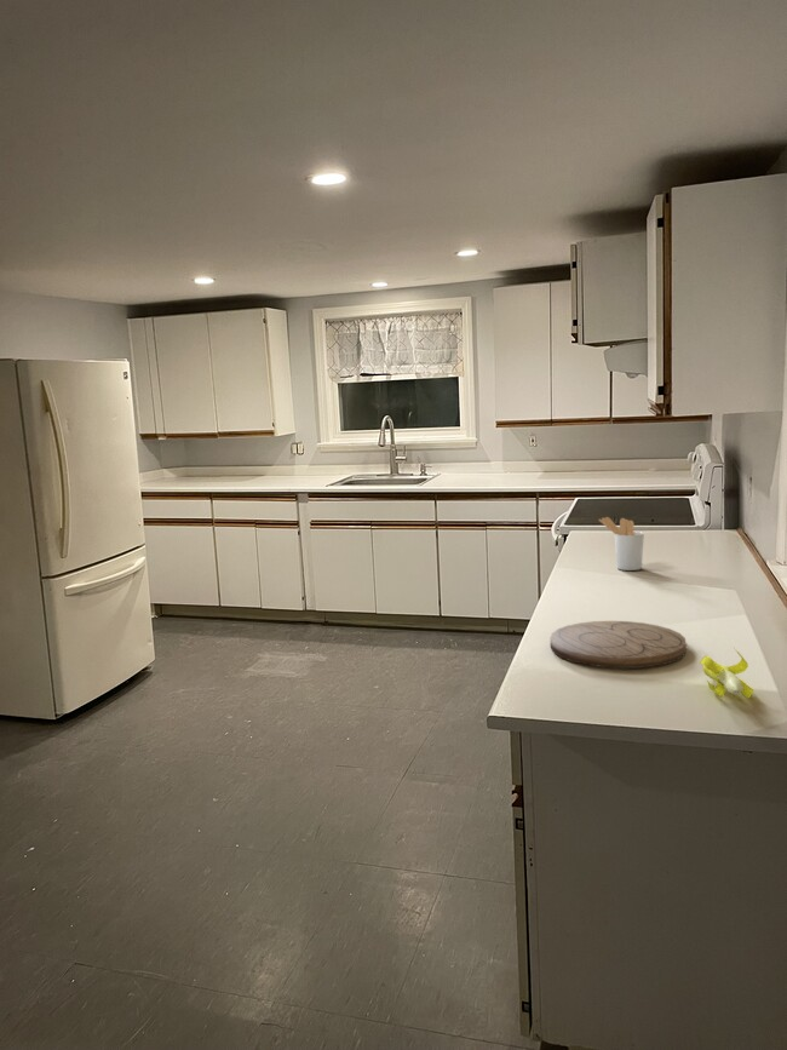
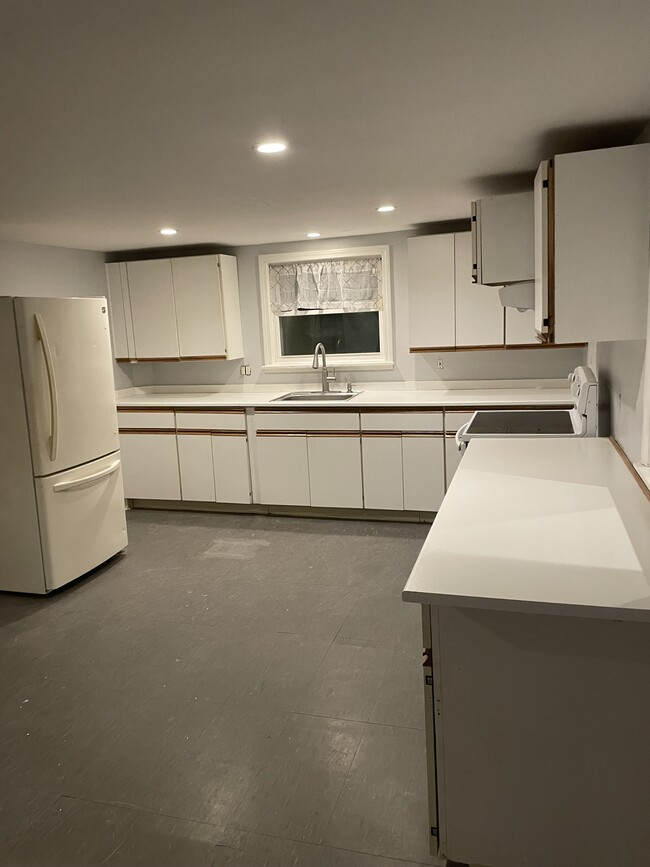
- utensil holder [598,516,645,572]
- banana [699,648,754,700]
- cutting board [550,620,688,670]
